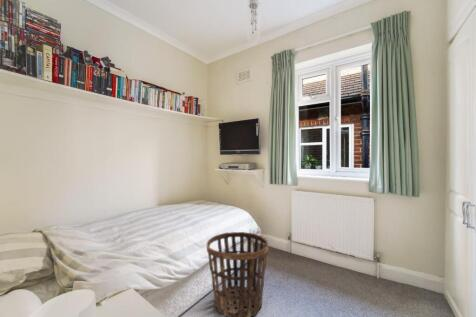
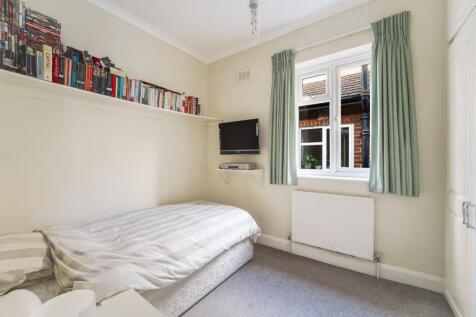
- basket [206,231,269,317]
